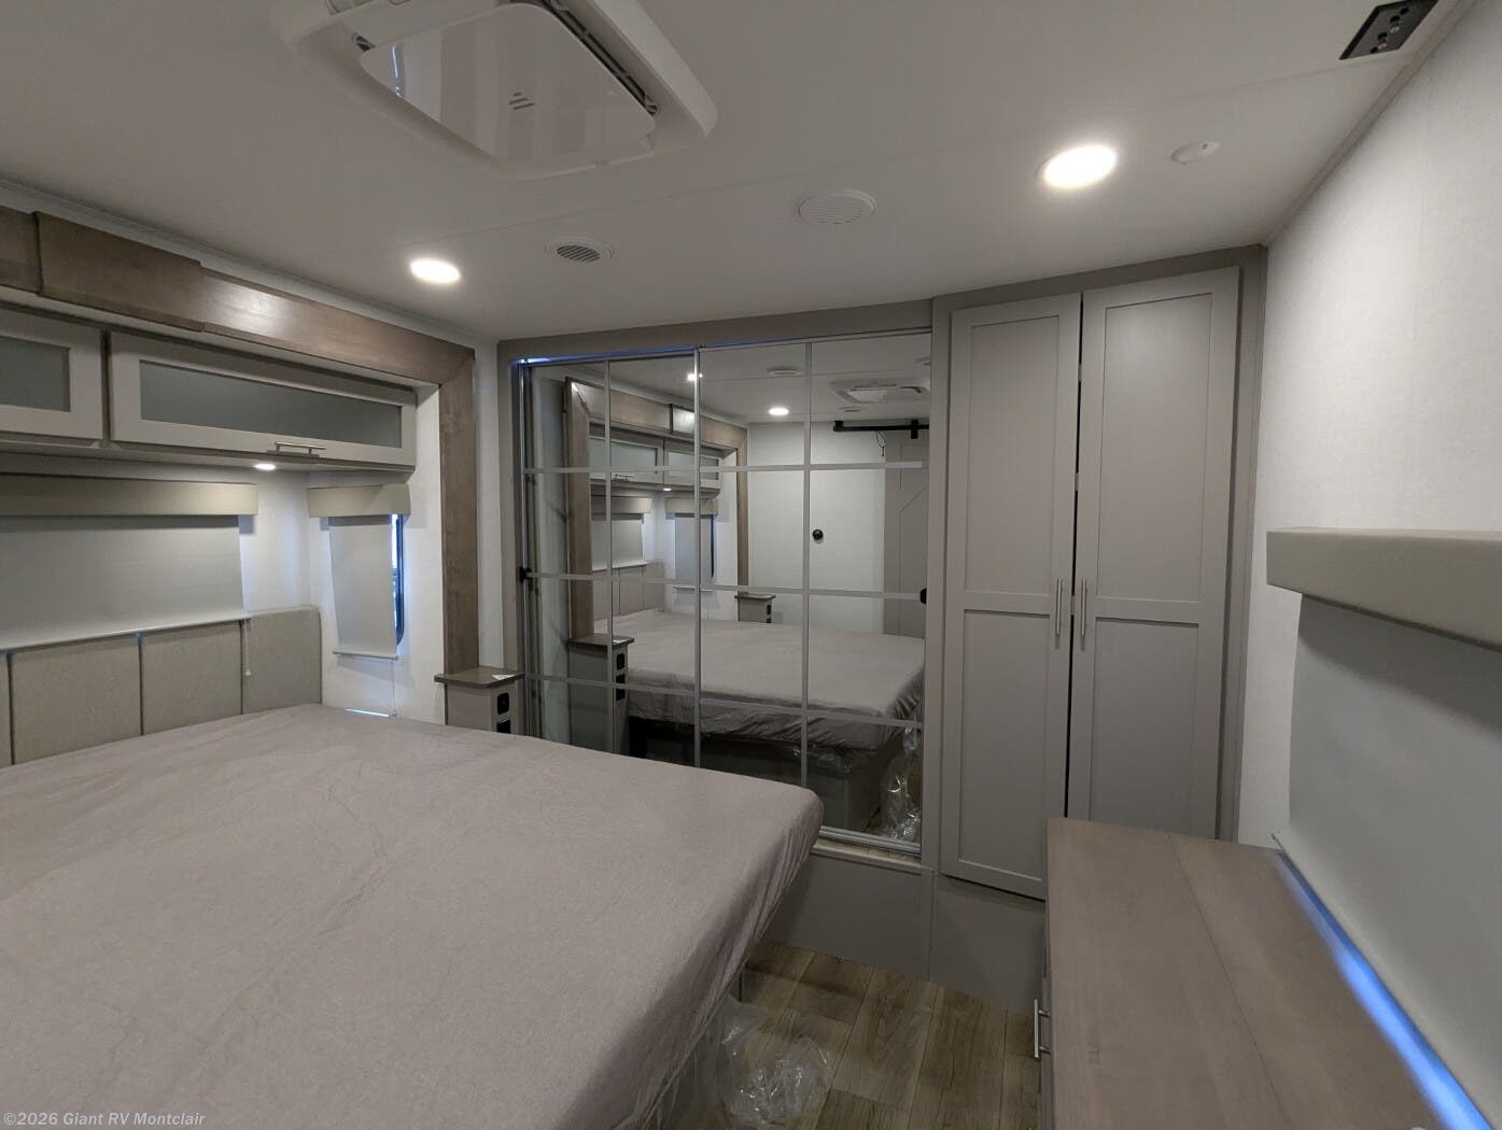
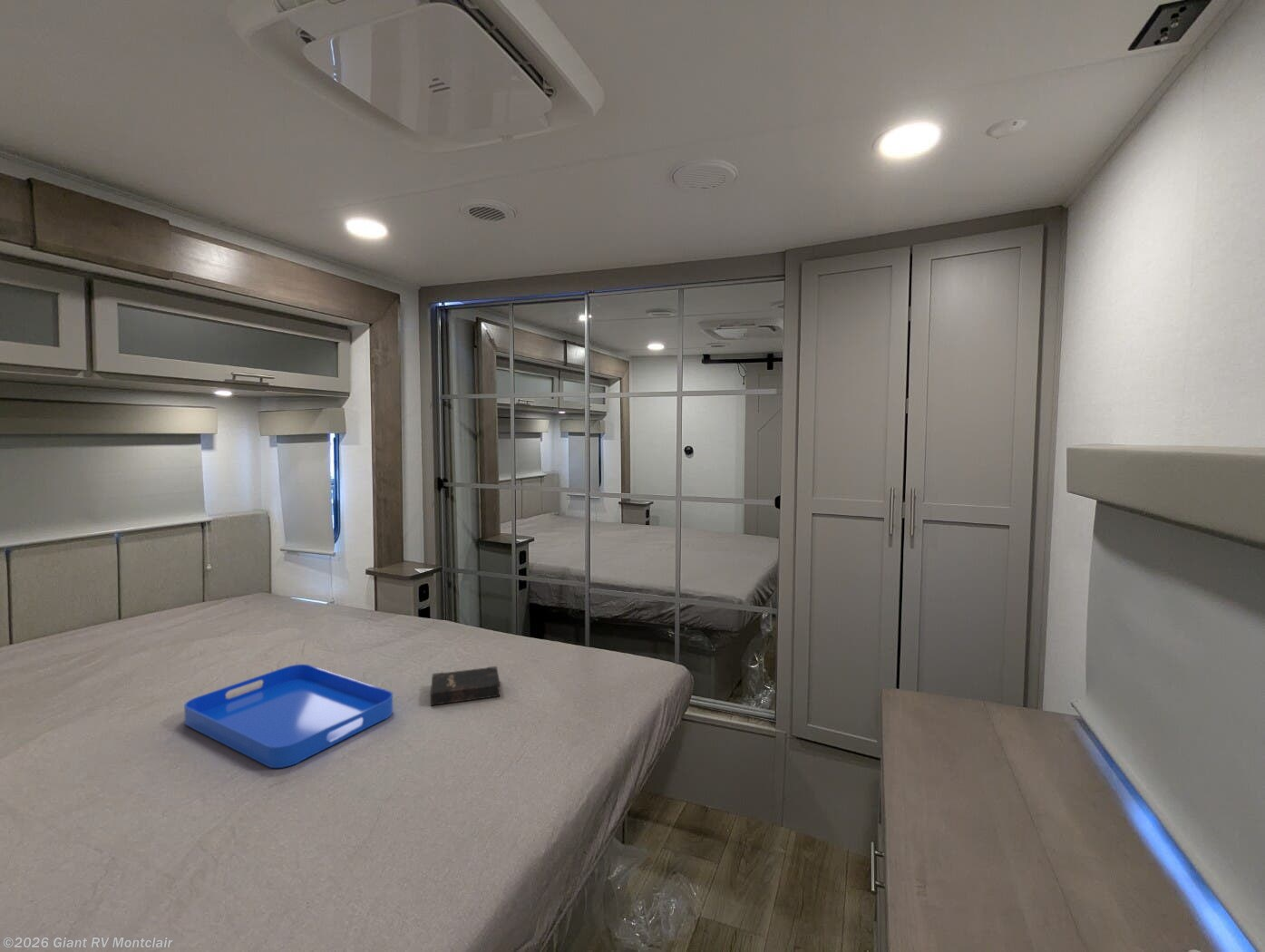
+ serving tray [183,664,394,769]
+ hardback book [430,665,501,706]
